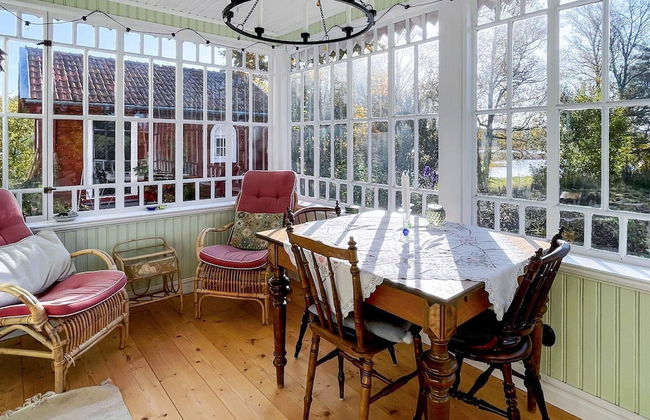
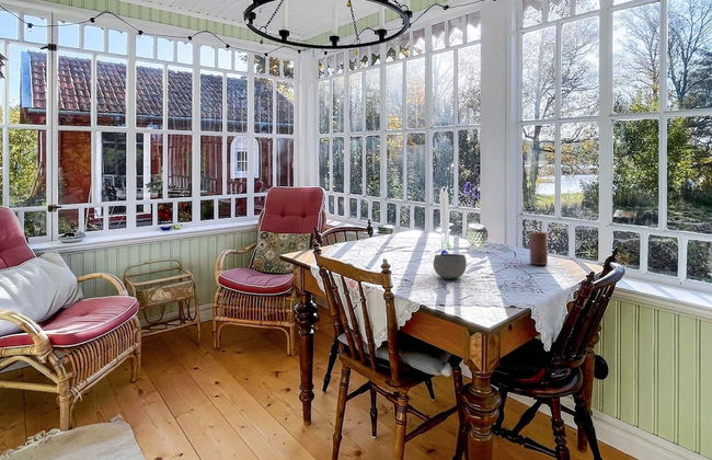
+ candle [529,231,549,266]
+ bowl [433,253,468,279]
